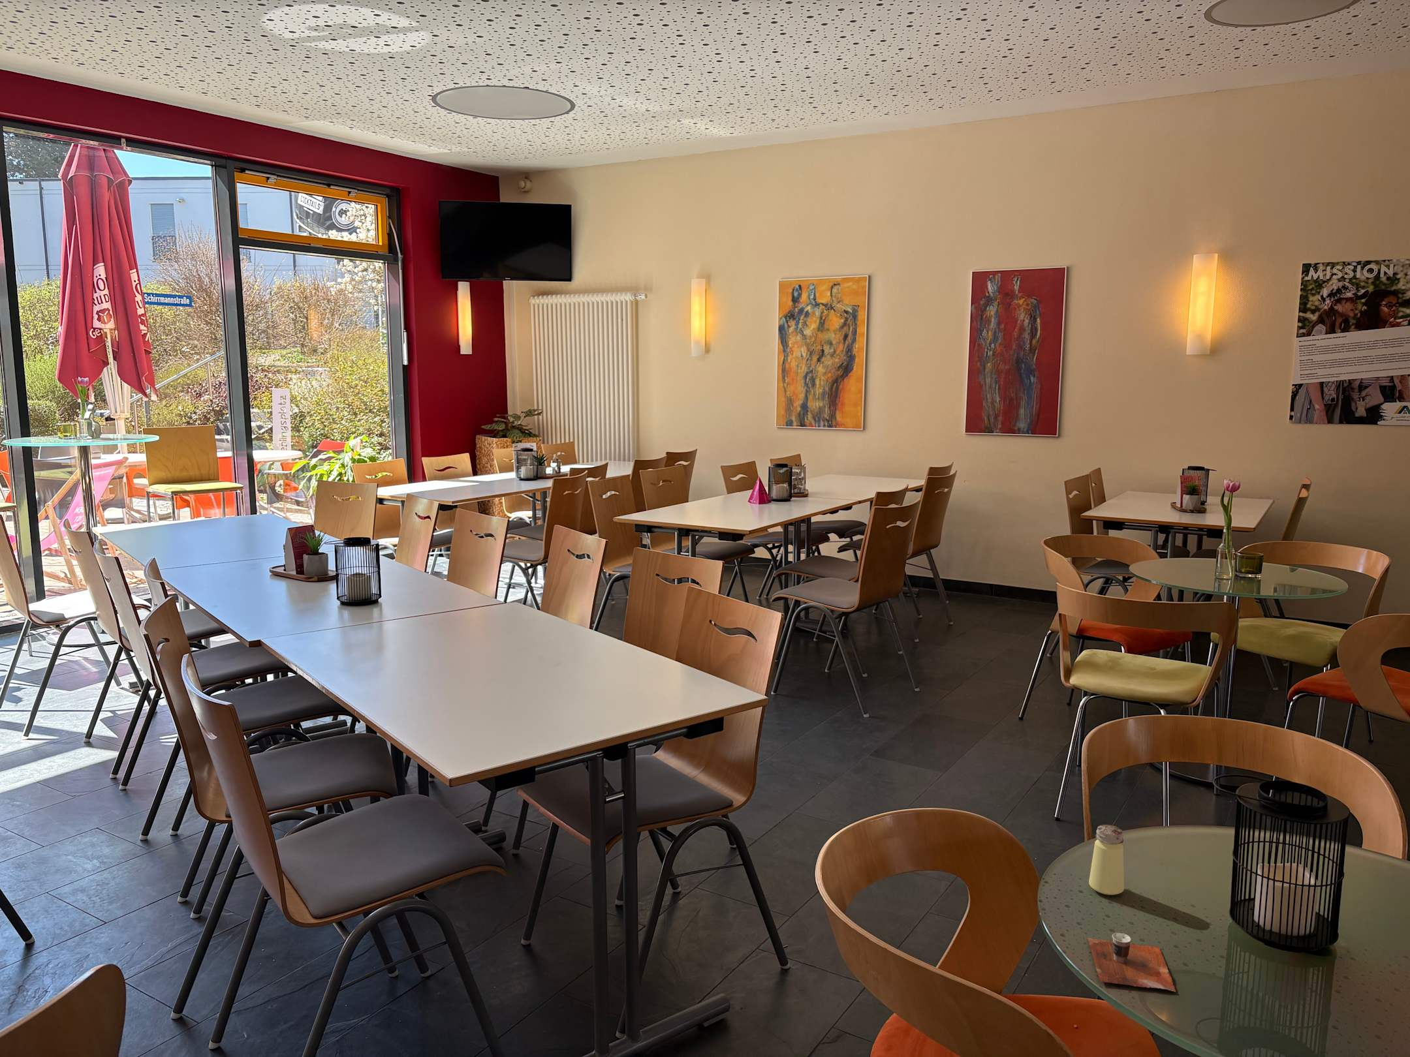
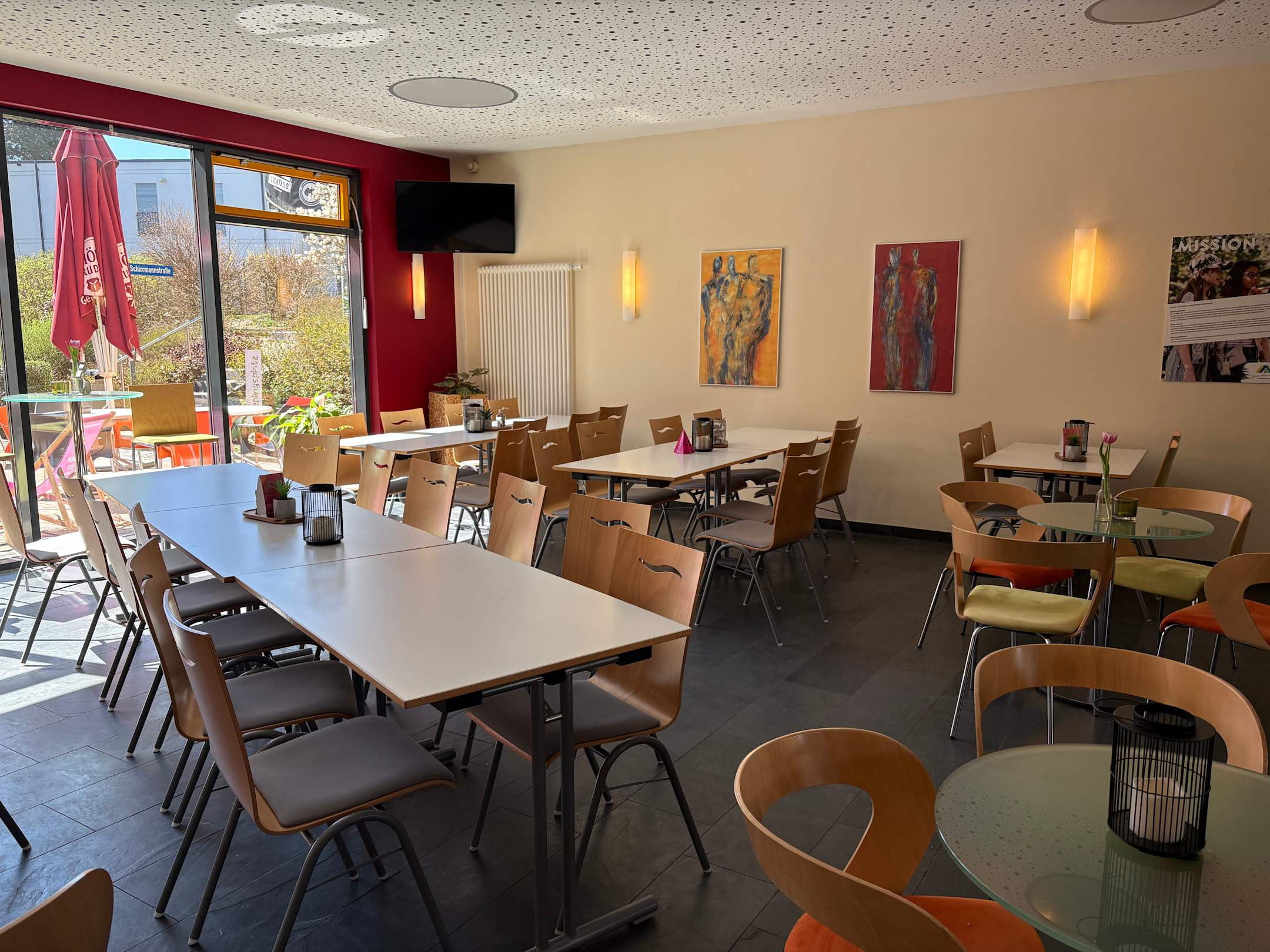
- saltshaker [1088,824,1125,896]
- cup [1088,933,1177,993]
